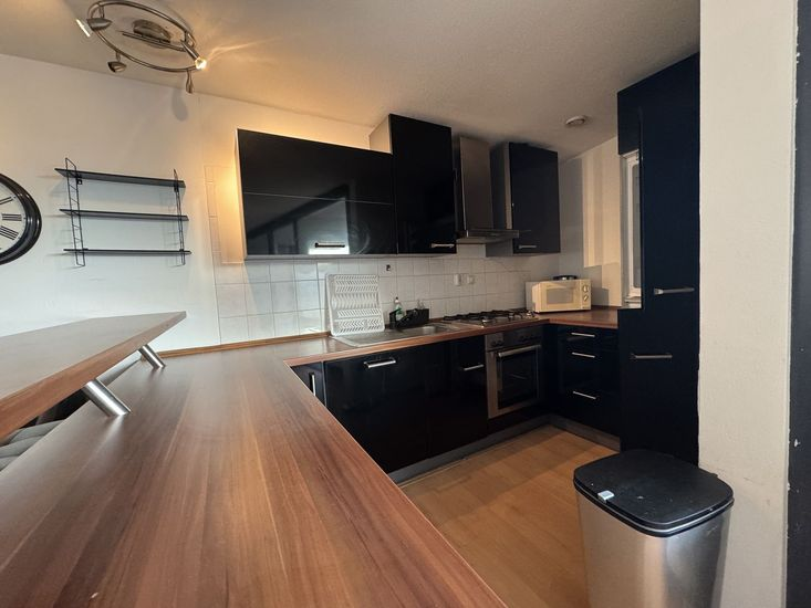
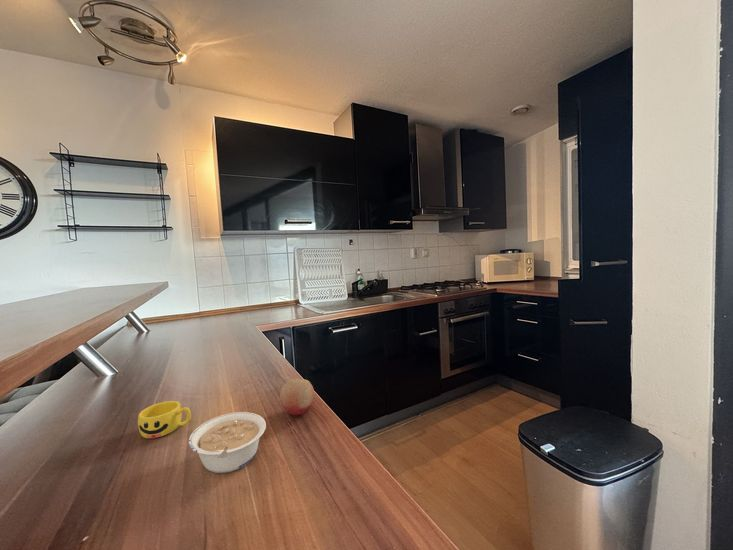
+ fruit [279,377,315,416]
+ legume [188,411,267,474]
+ cup [137,400,192,439]
